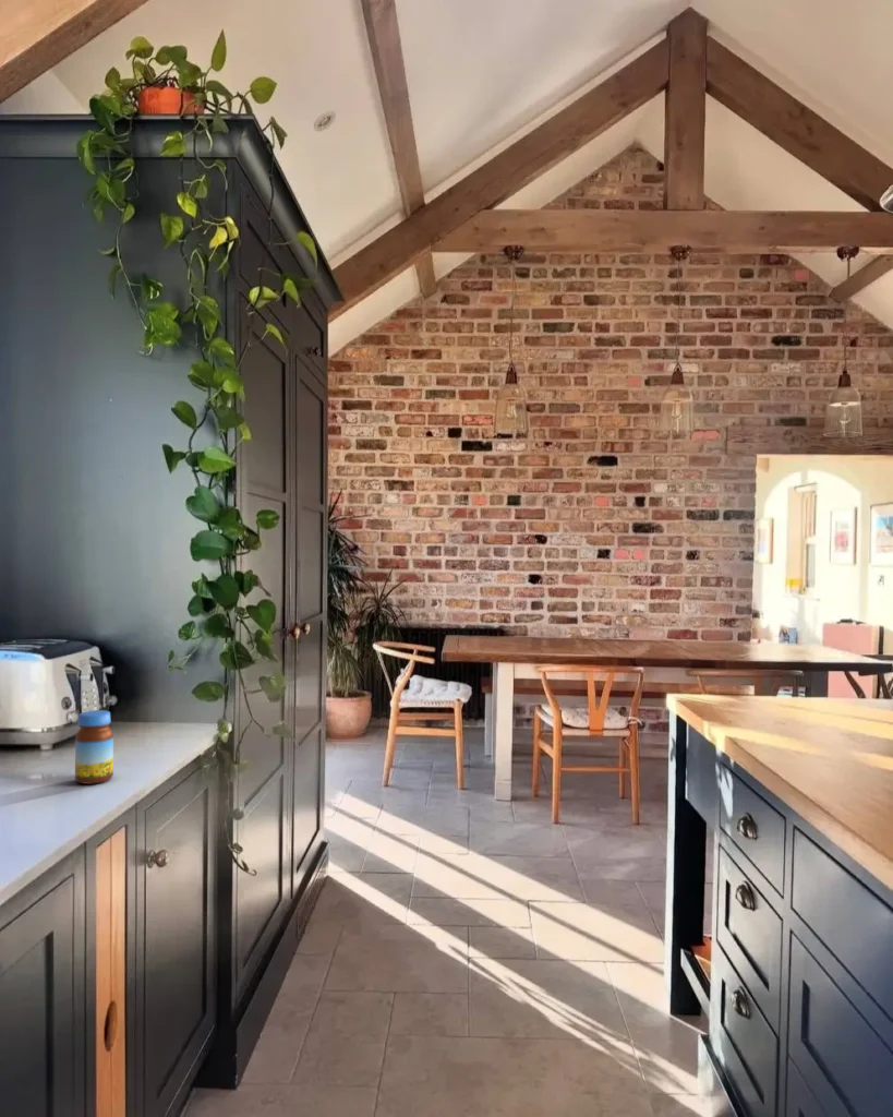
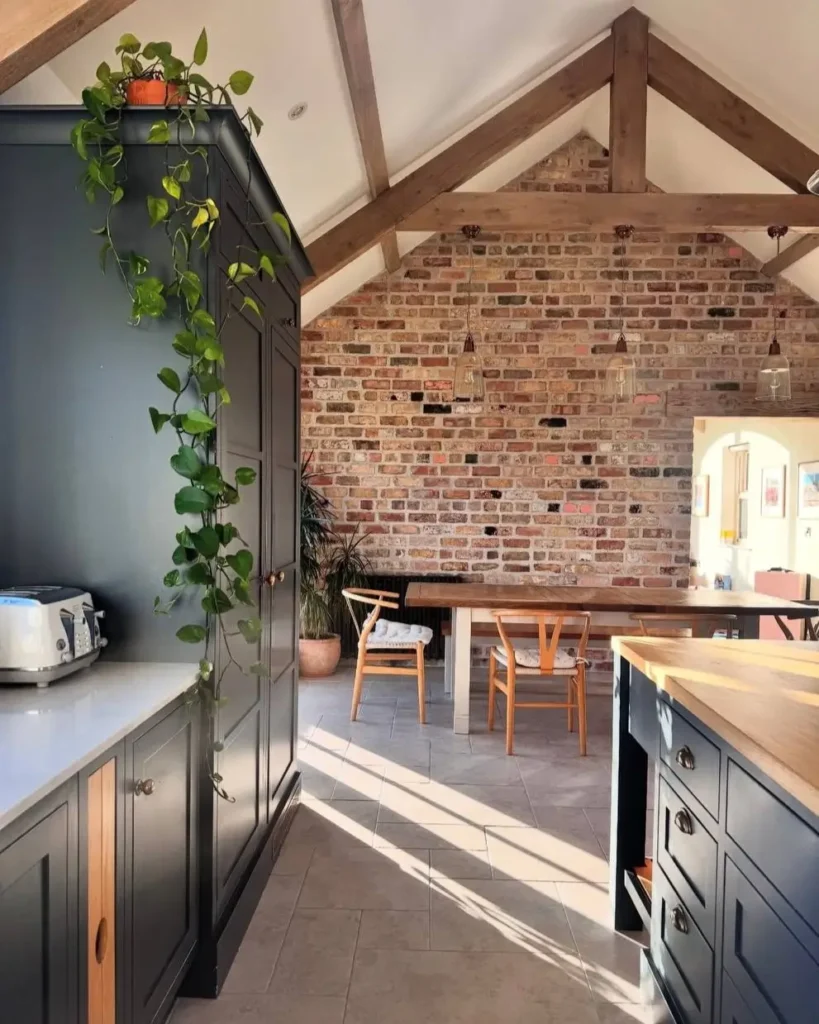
- jar [74,709,114,785]
